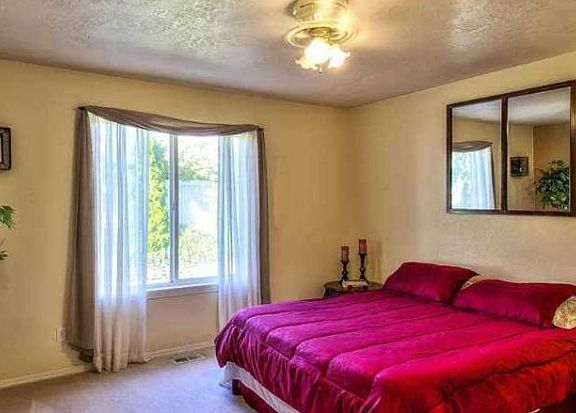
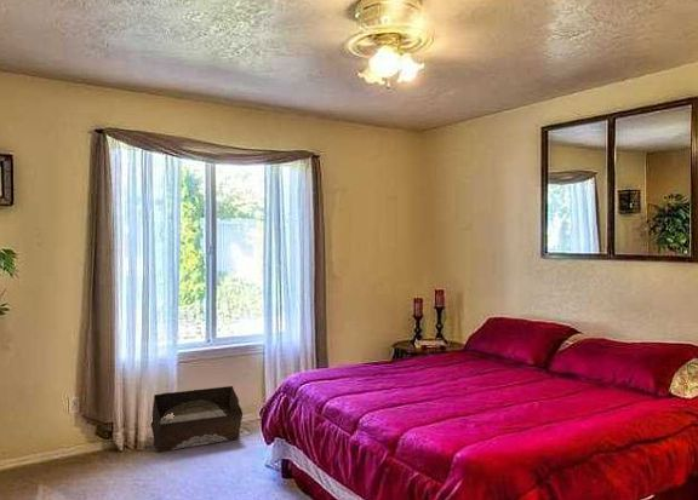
+ storage bin [150,385,244,453]
